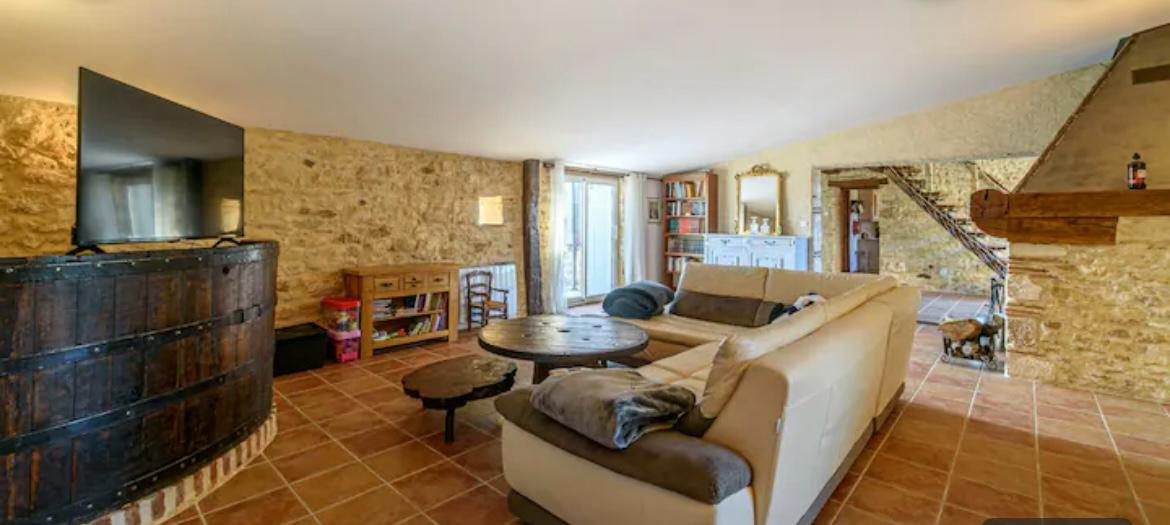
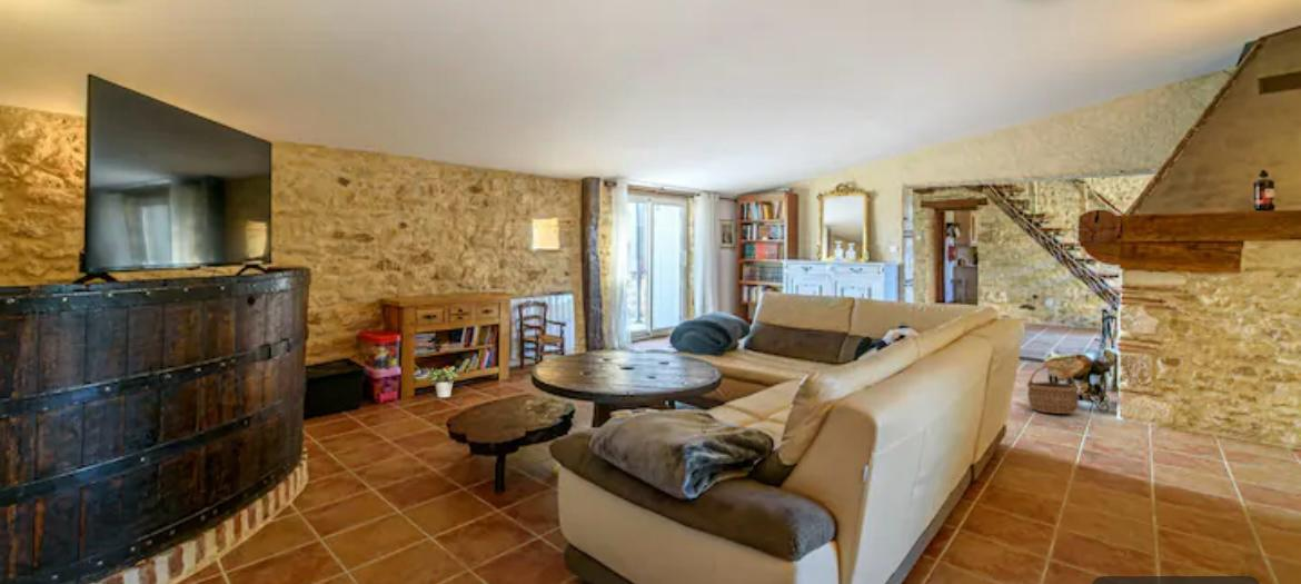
+ wicker basket [1025,365,1080,415]
+ potted plant [424,365,459,398]
